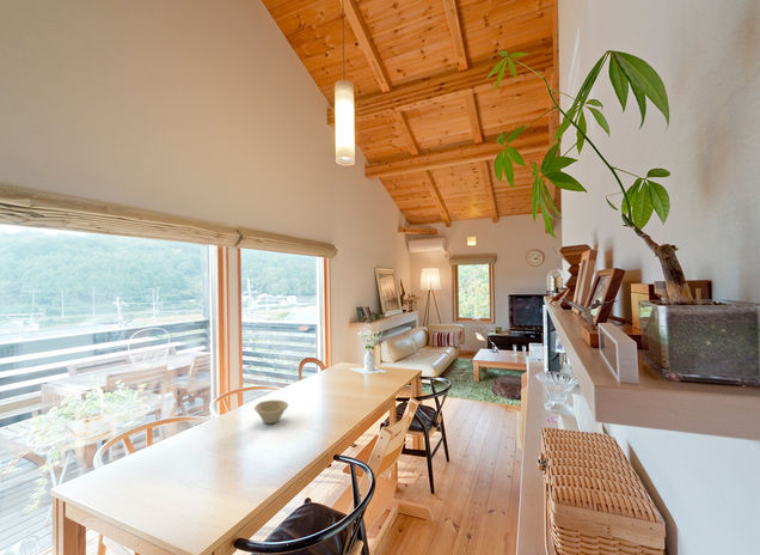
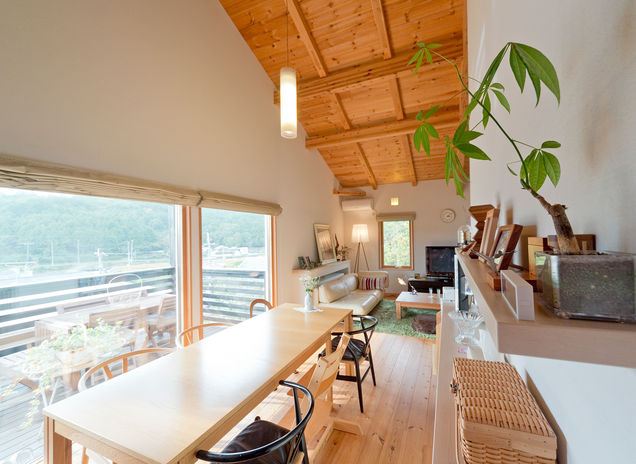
- bowl [253,398,289,425]
